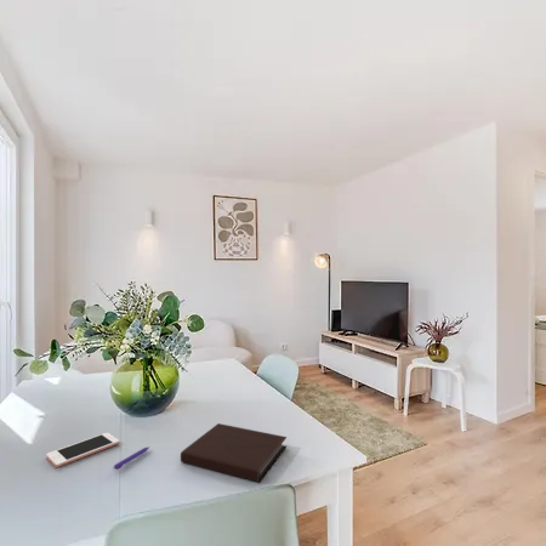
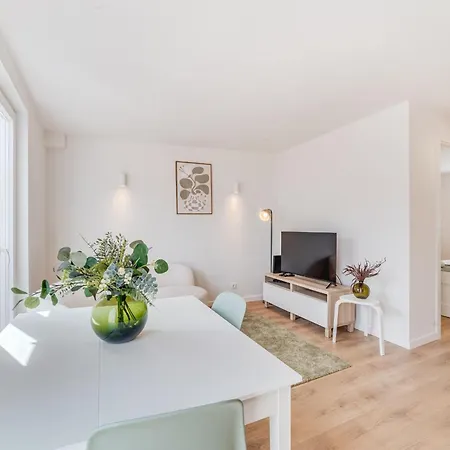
- cell phone [45,432,120,468]
- pen [112,447,150,471]
- notebook [180,422,288,483]
